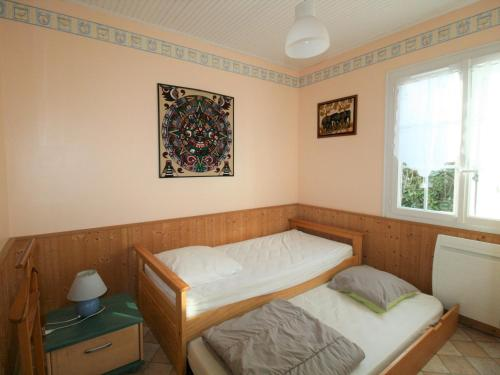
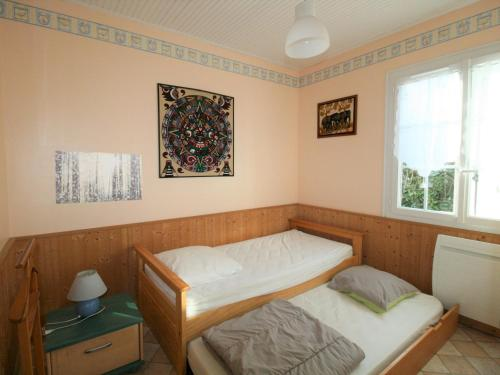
+ wall art [54,150,143,205]
